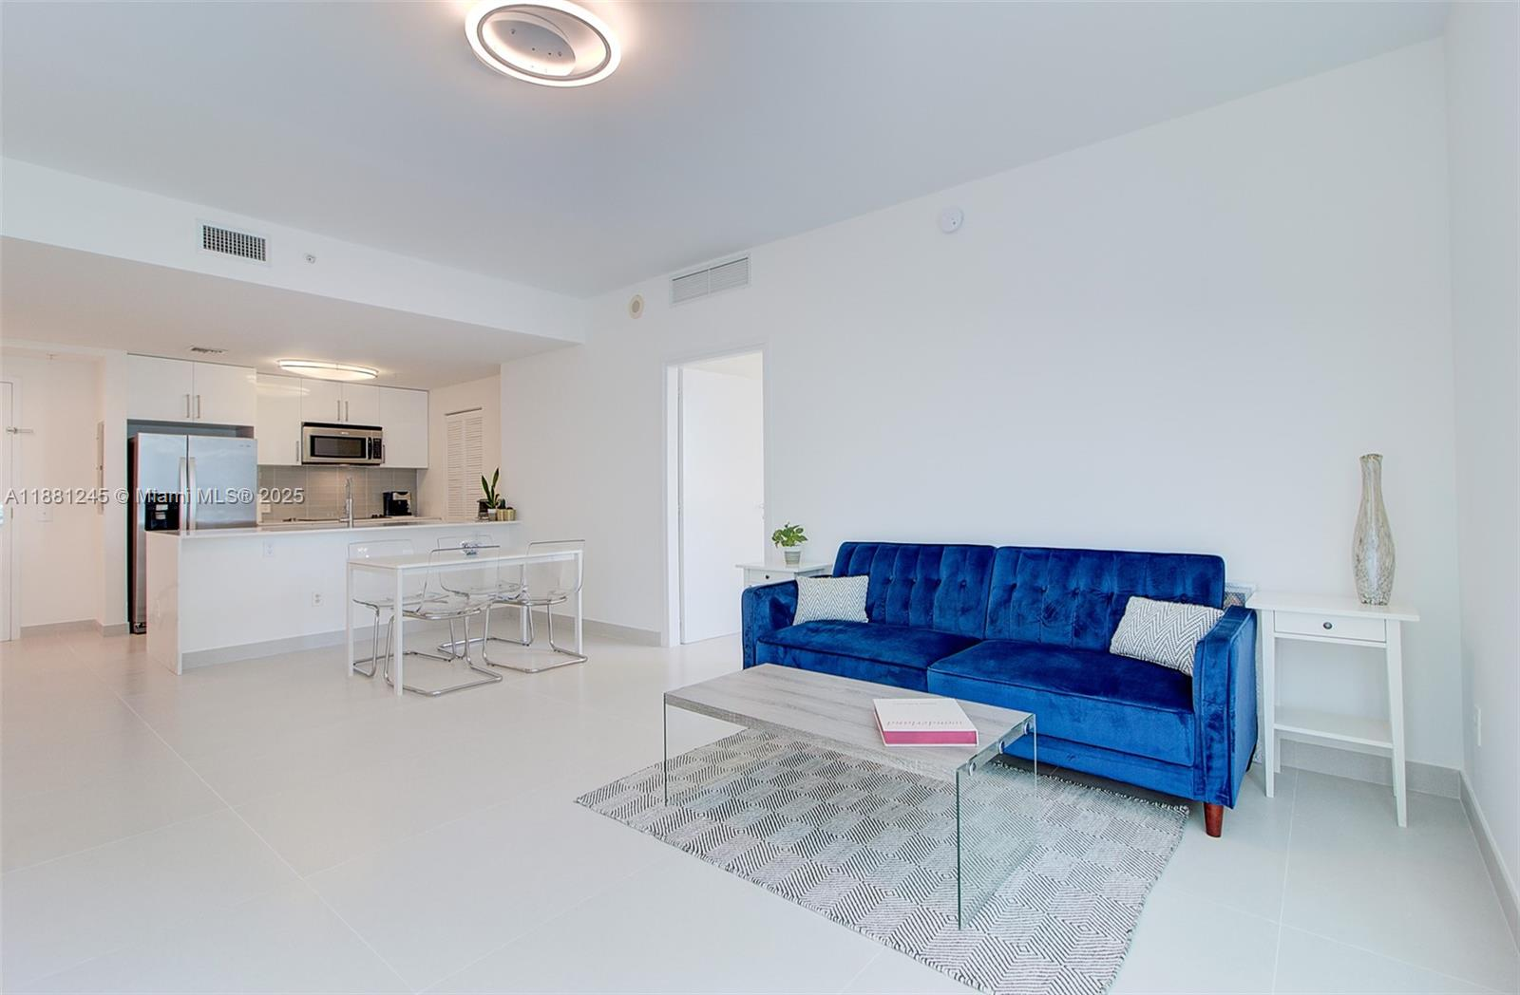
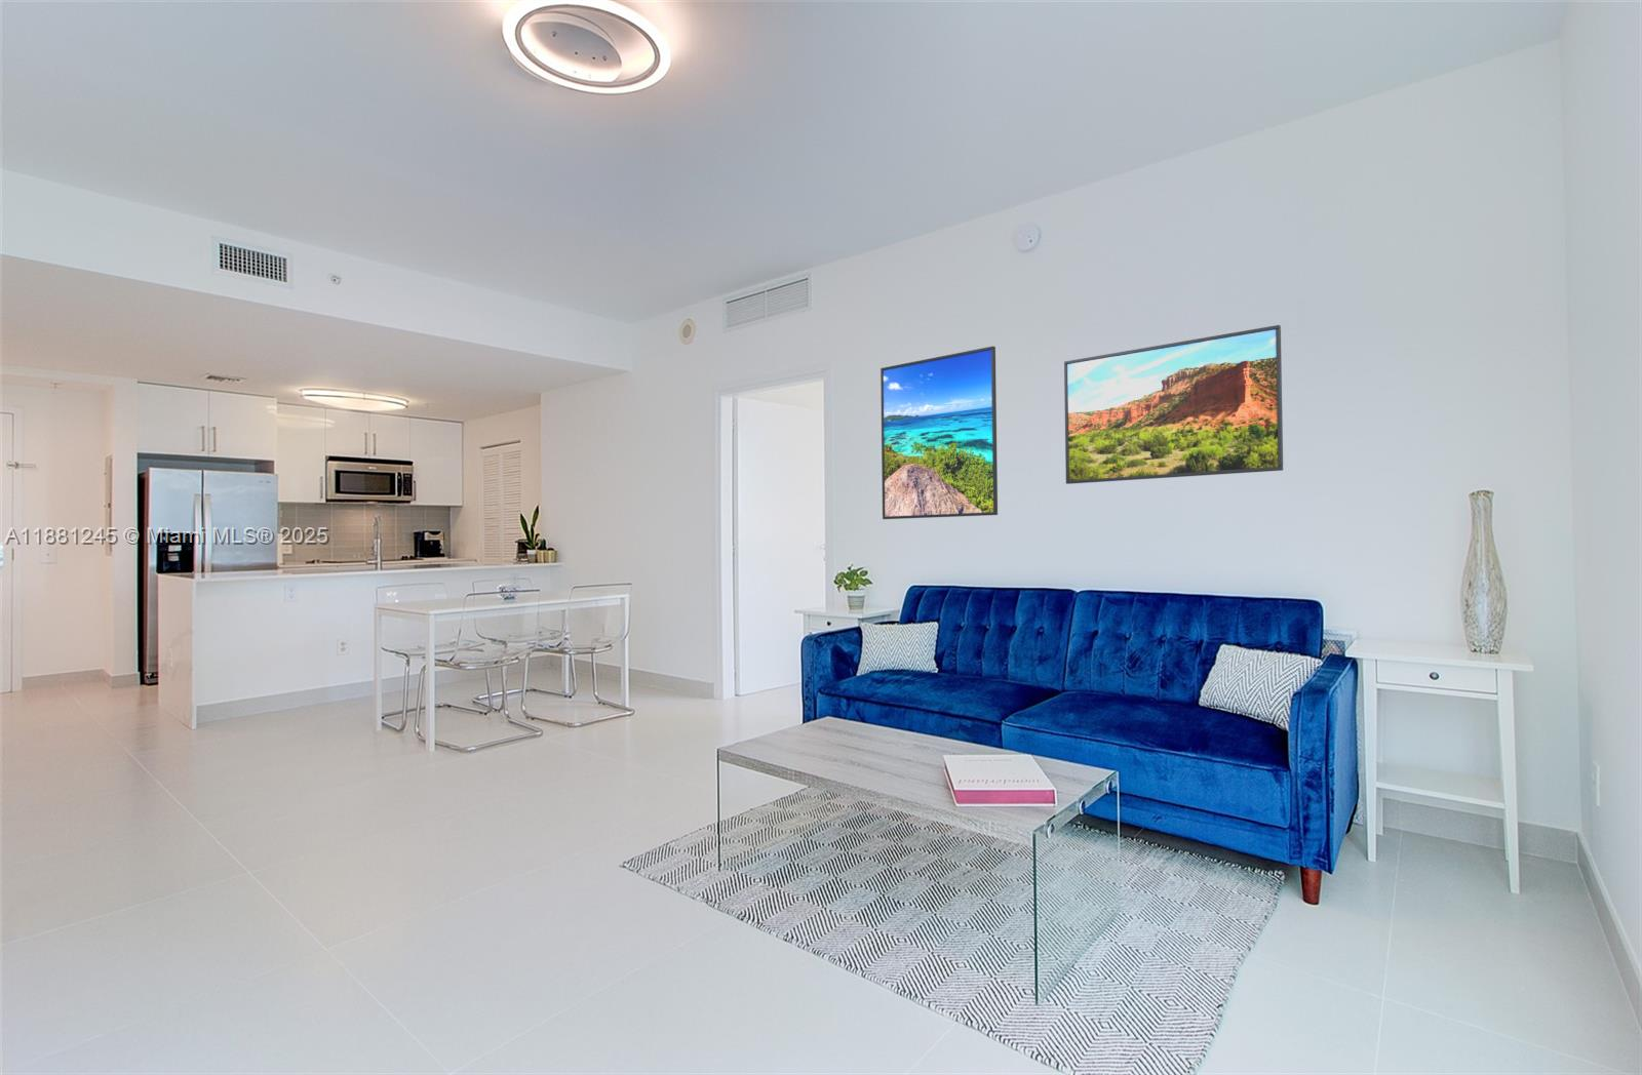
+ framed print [1063,324,1284,485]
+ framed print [880,344,999,520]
